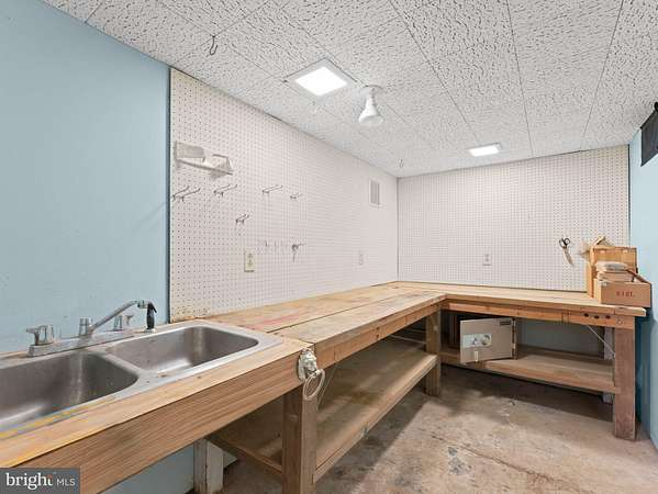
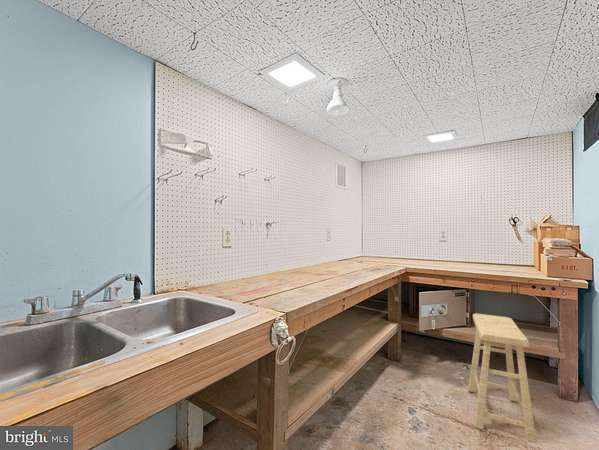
+ stool [467,312,538,445]
